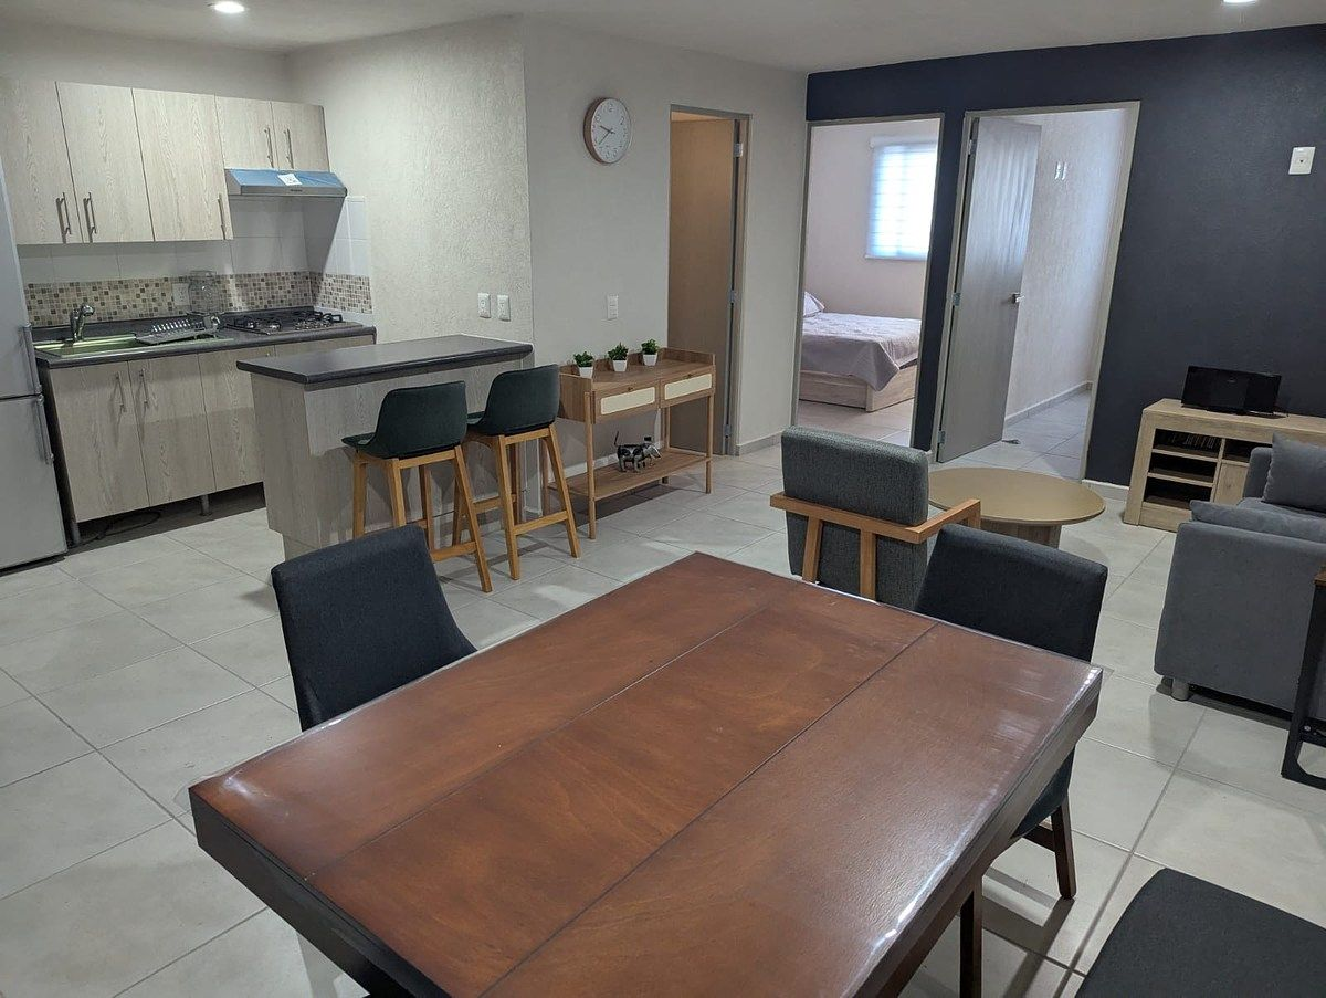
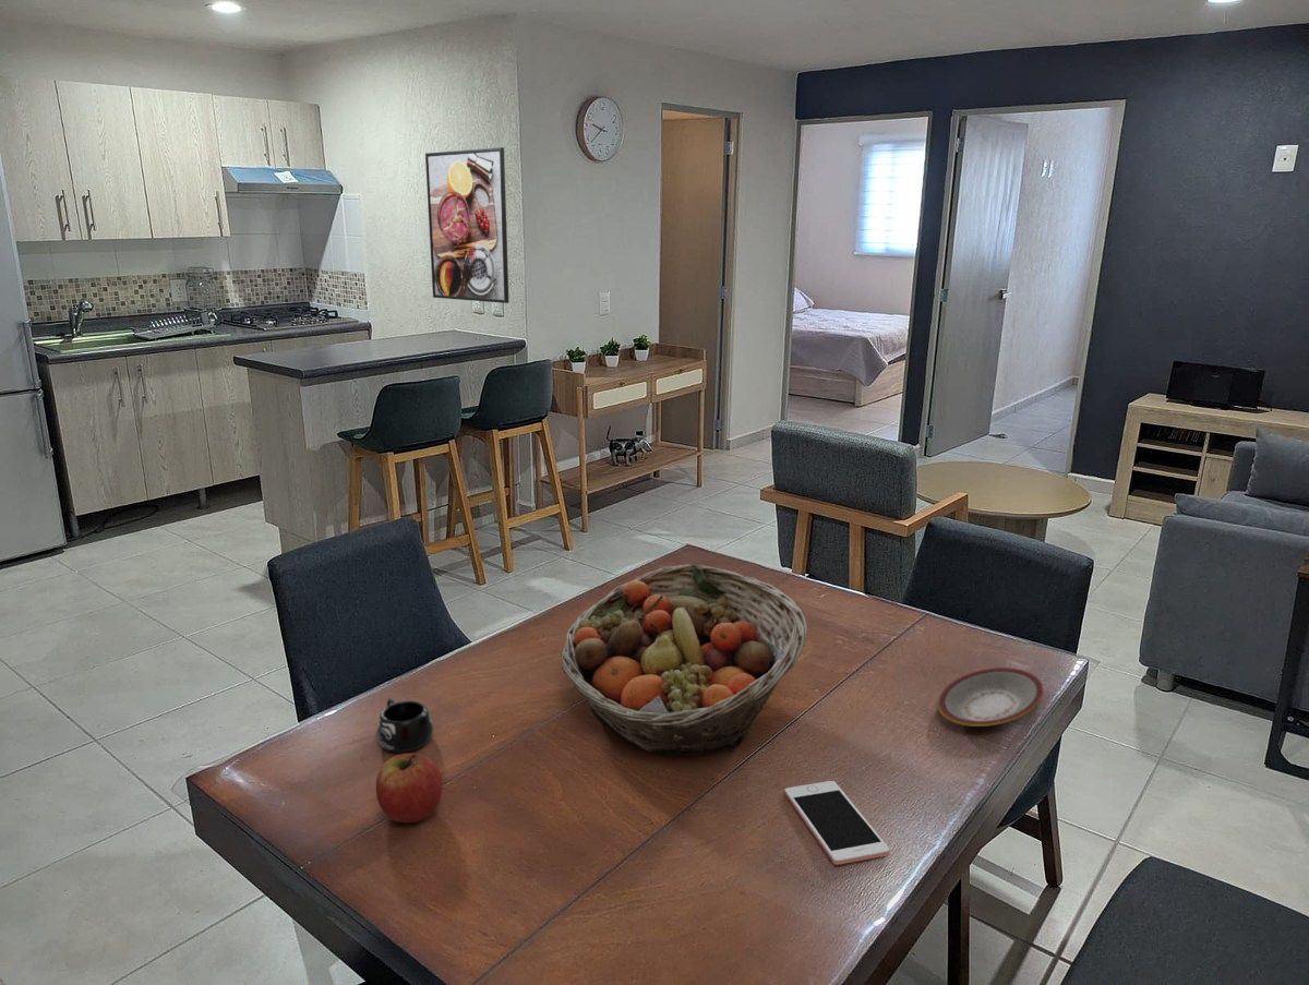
+ mug [375,697,434,753]
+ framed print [424,146,509,304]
+ plate [937,666,1044,728]
+ cell phone [783,780,890,866]
+ apple [375,752,444,824]
+ fruit basket [560,563,808,756]
